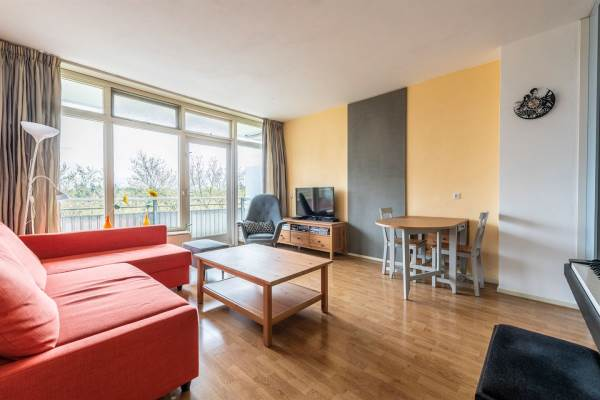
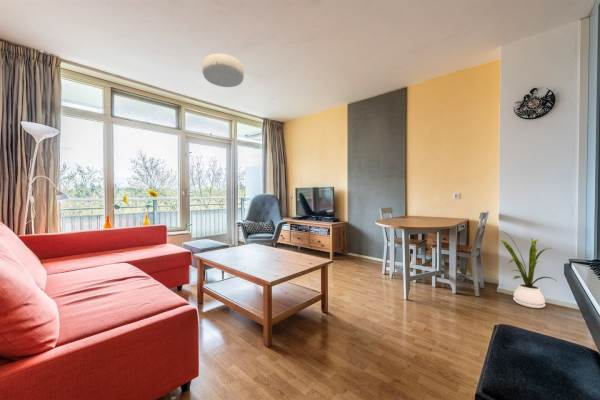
+ house plant [498,229,556,309]
+ ceiling light [201,53,245,88]
